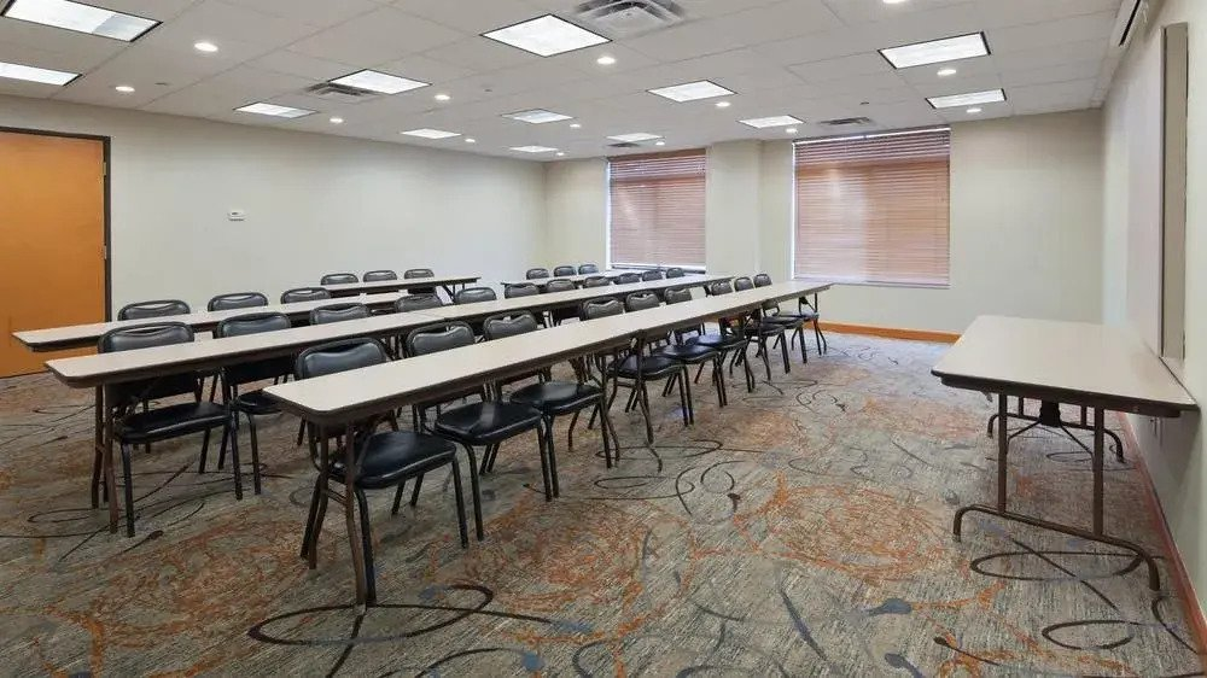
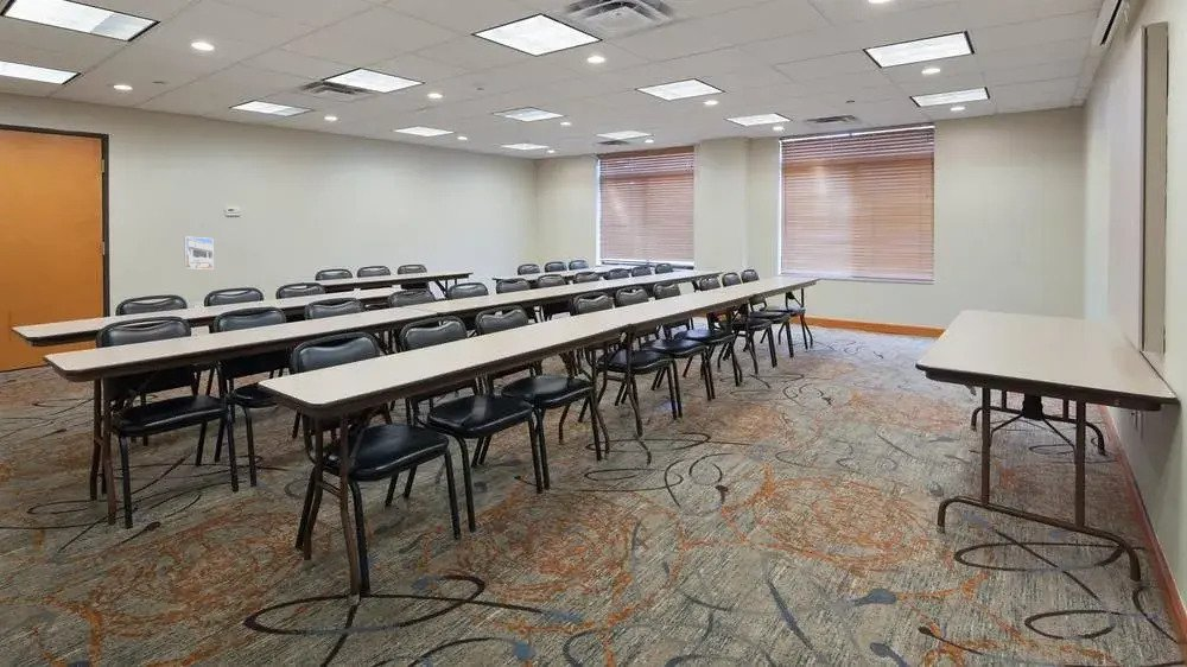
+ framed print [183,235,215,271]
